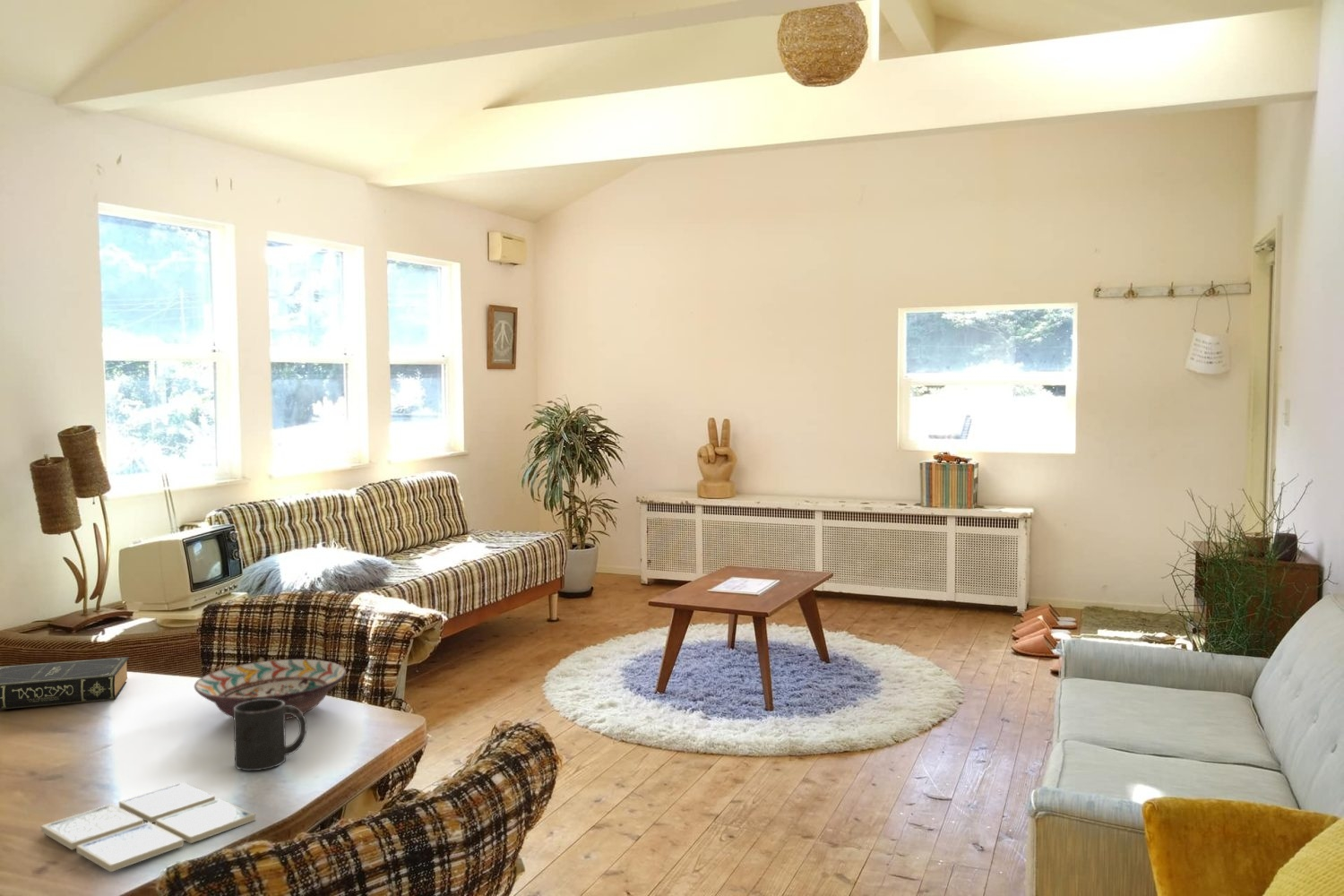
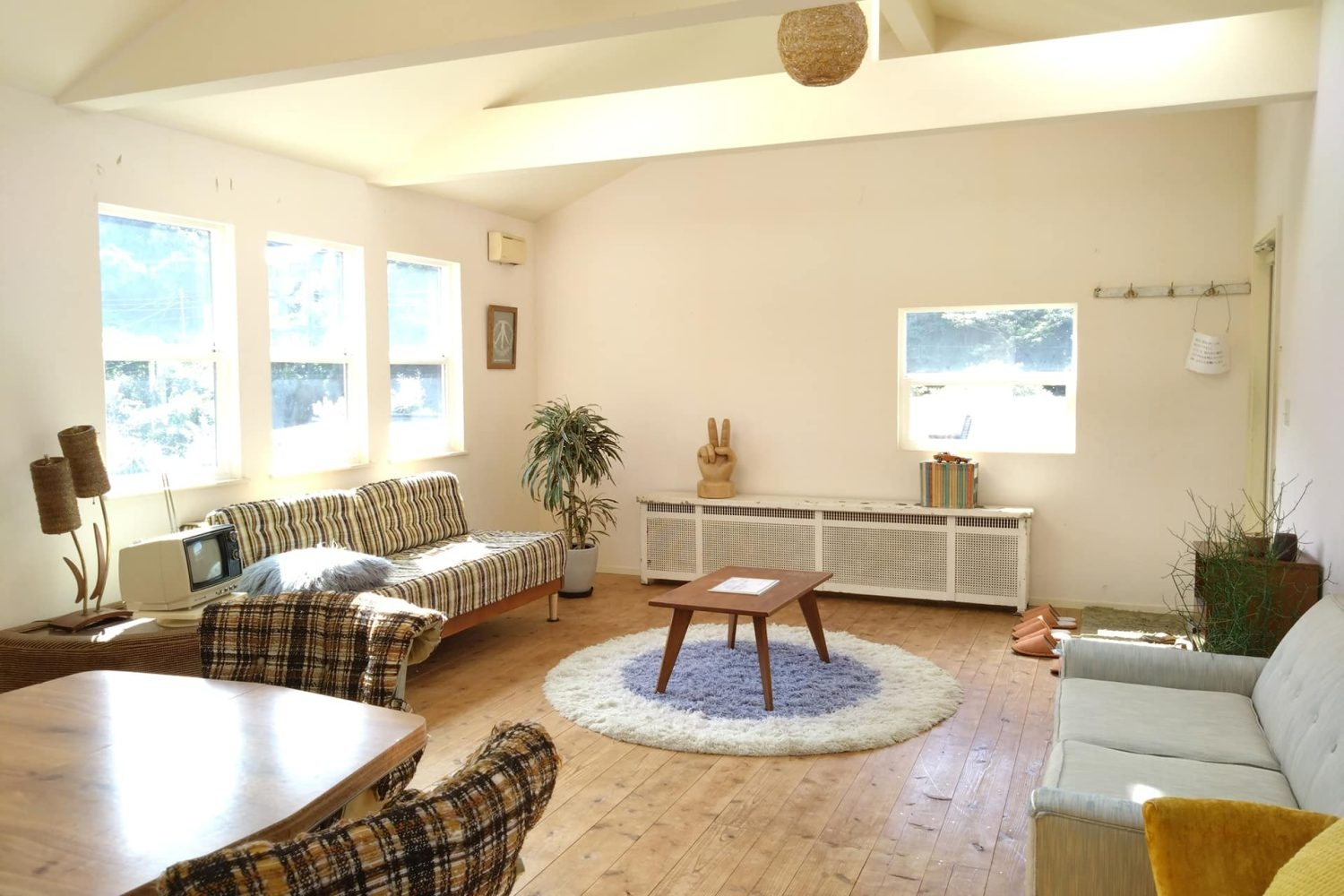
- drink coaster [40,781,256,873]
- mug [233,699,308,771]
- book [0,656,130,711]
- decorative bowl [194,659,347,720]
